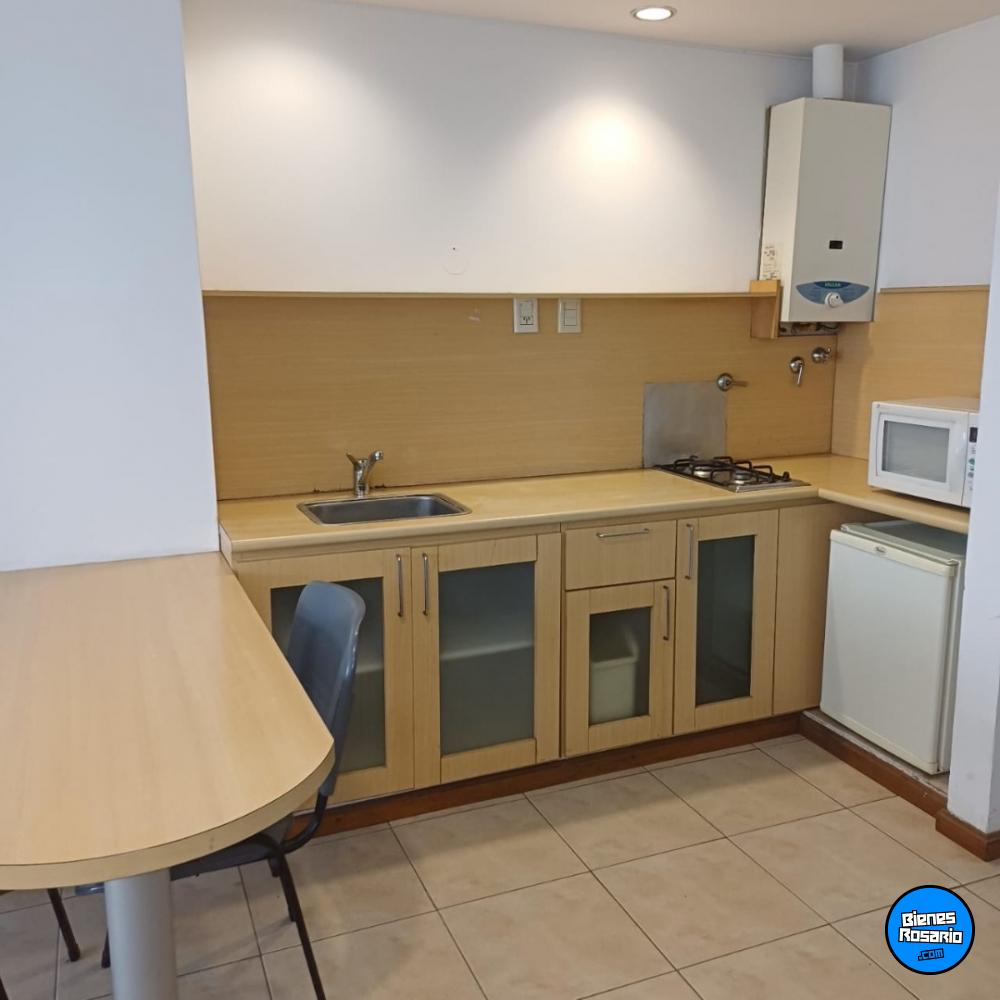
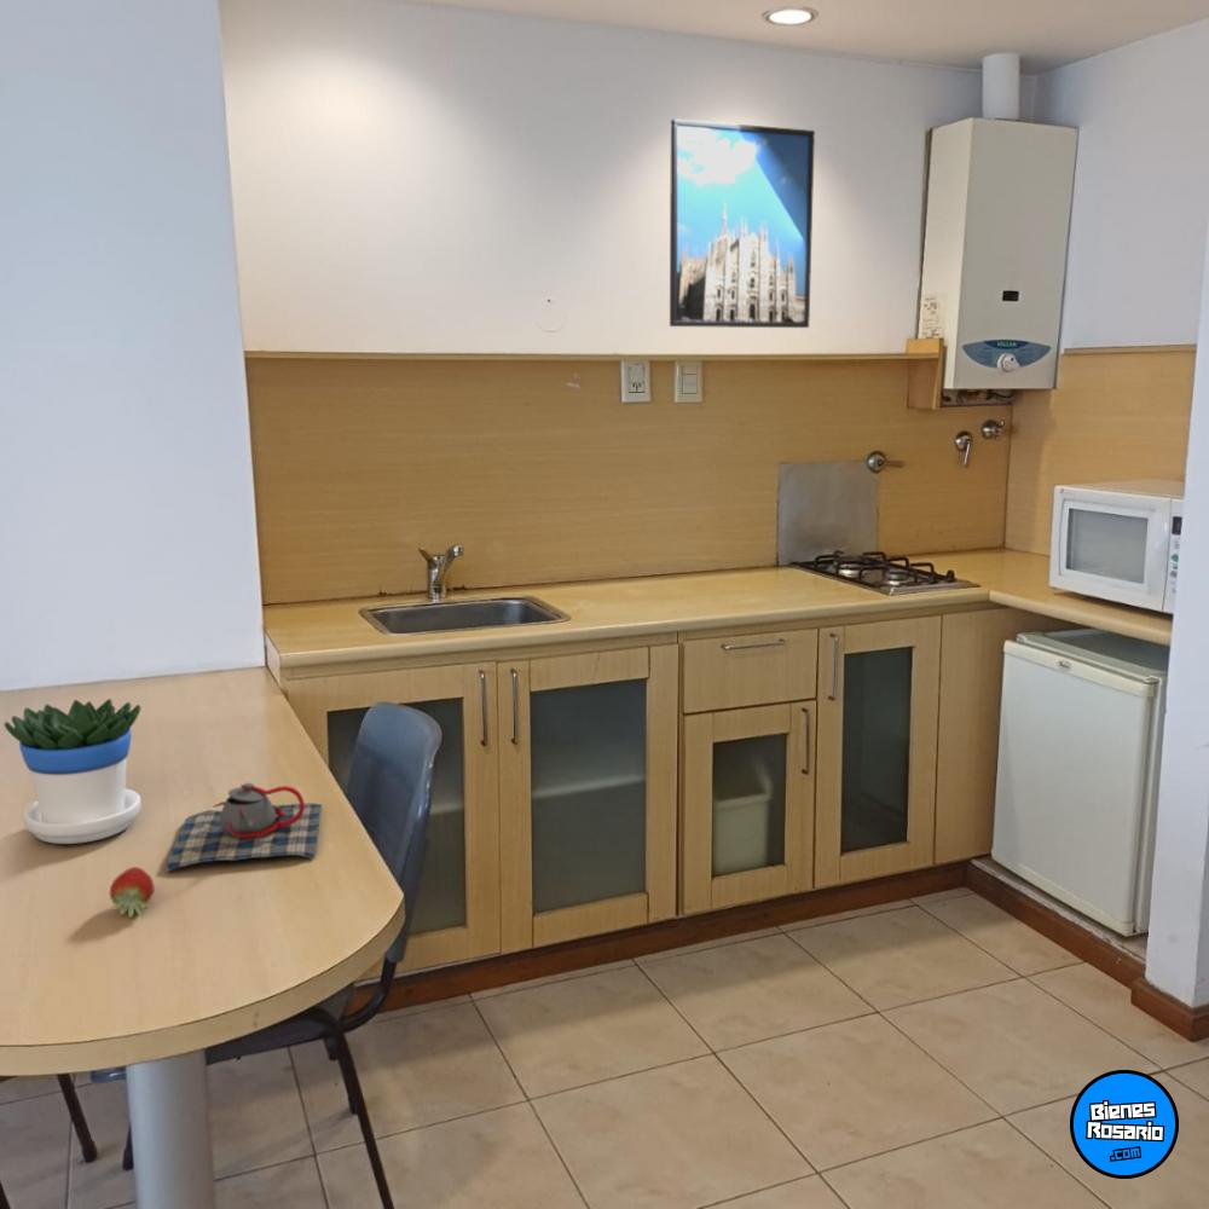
+ fruit [109,866,156,919]
+ flowerpot [4,698,143,845]
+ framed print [669,117,816,329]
+ teapot [166,782,324,873]
